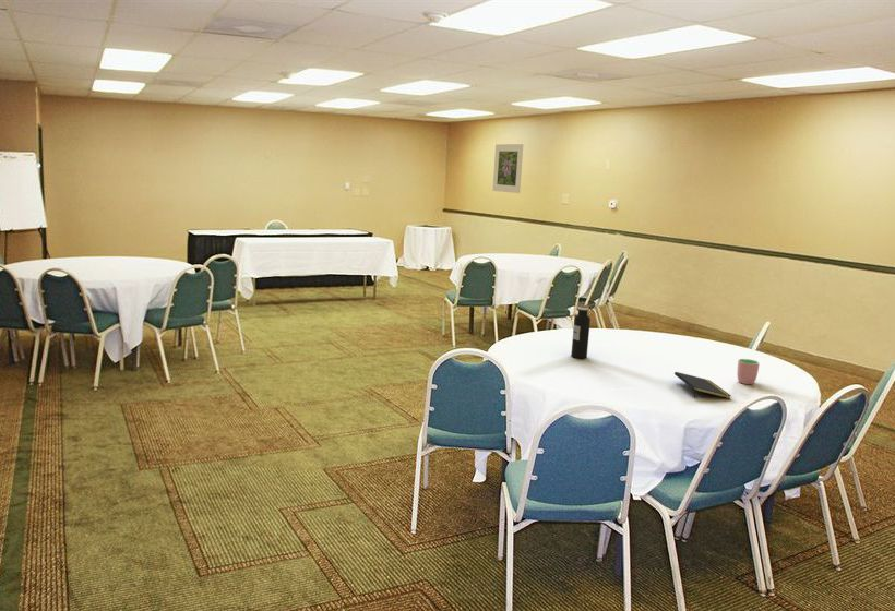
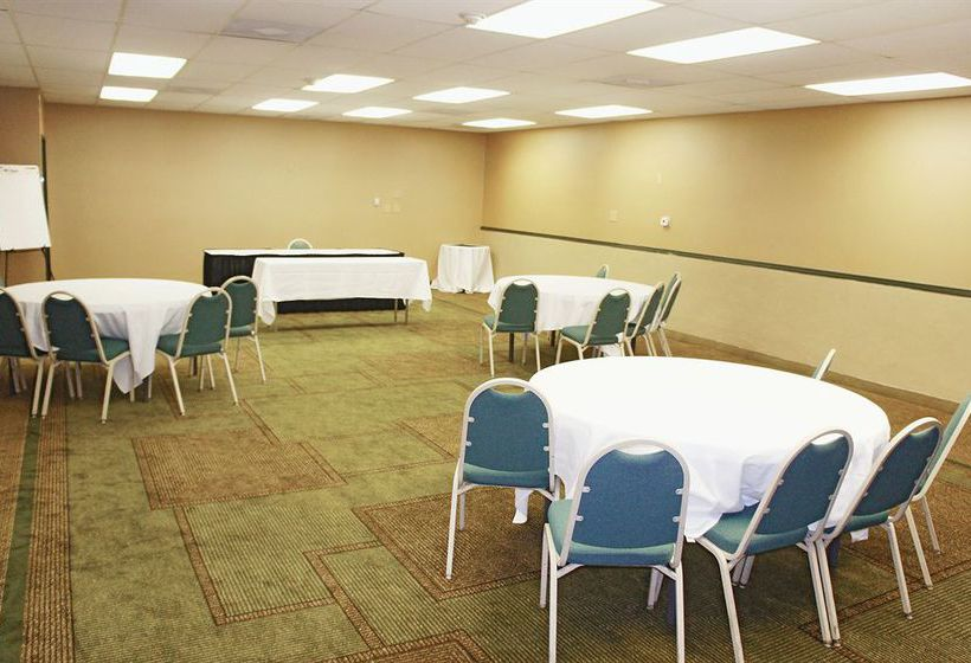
- cup [736,358,761,385]
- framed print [492,143,524,194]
- water bottle [571,303,592,359]
- notepad [673,371,732,399]
